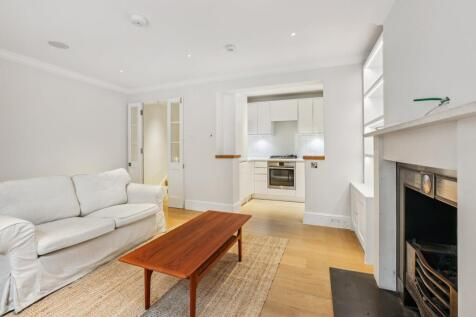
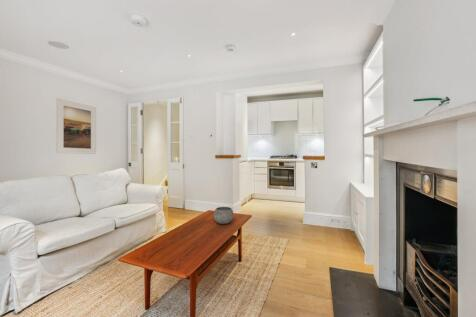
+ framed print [55,97,97,155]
+ bowl [213,206,234,225]
